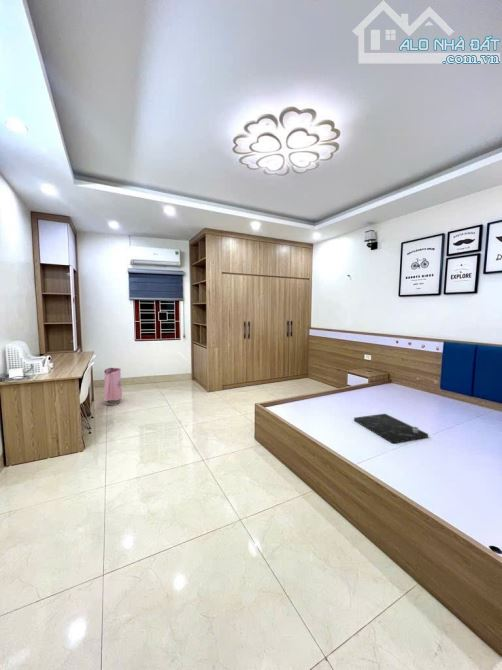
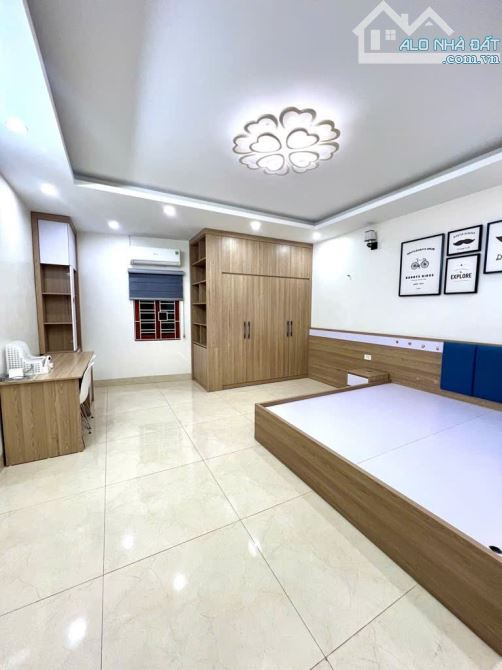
- tray [353,413,429,444]
- bag [103,367,123,406]
